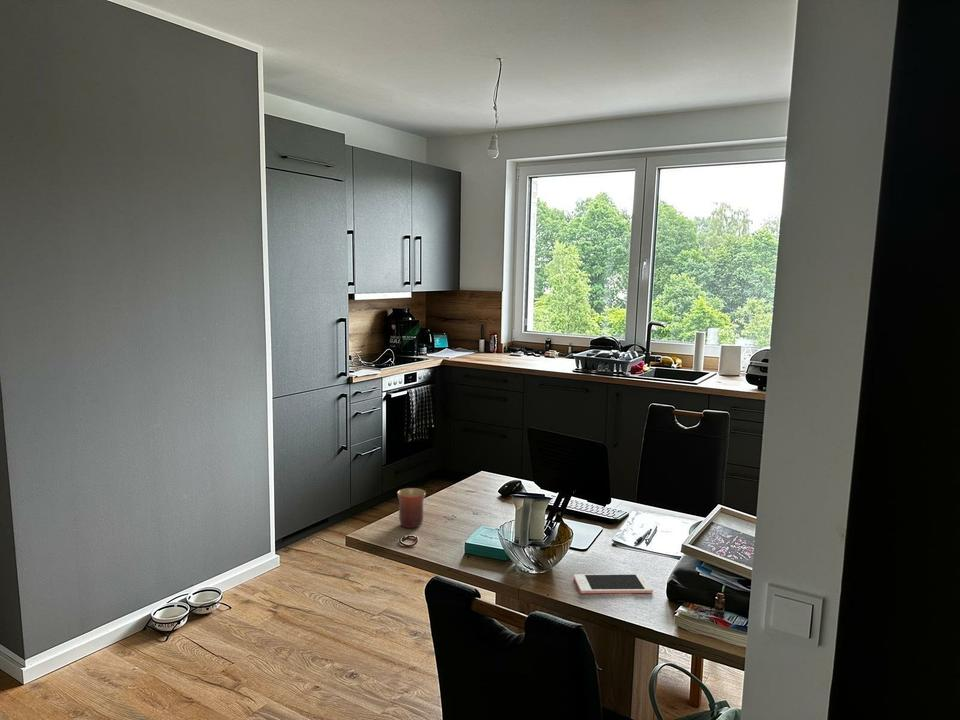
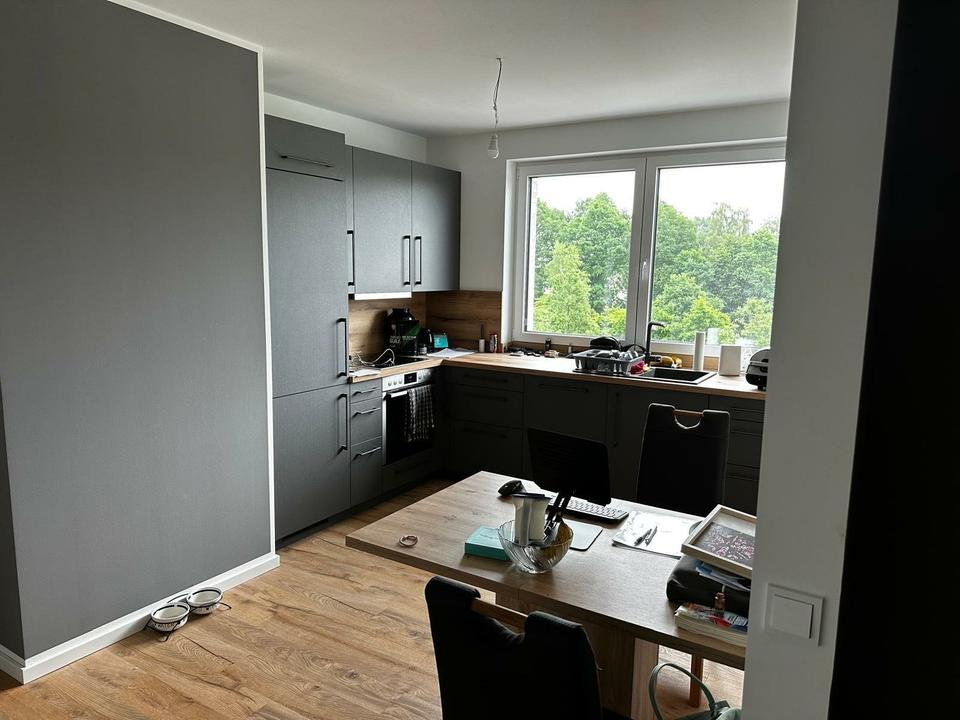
- cell phone [573,573,654,595]
- mug [396,487,427,529]
